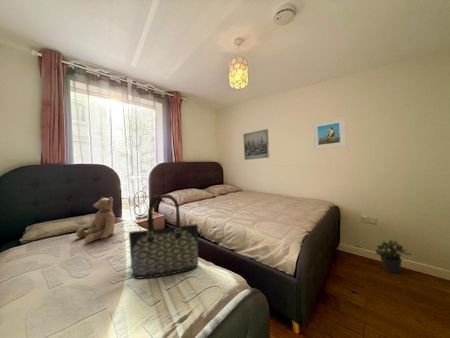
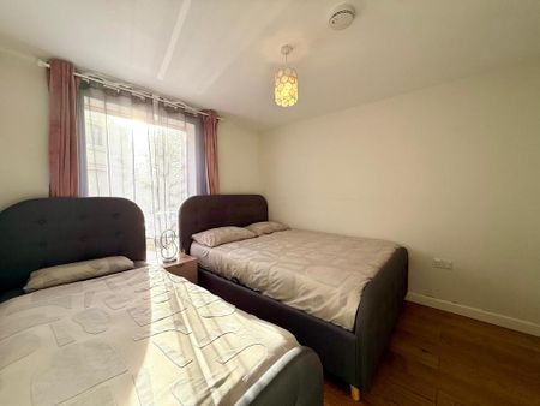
- potted plant [374,239,412,274]
- teddy bear [75,196,116,244]
- tote bag [128,193,199,280]
- wall art [242,128,270,161]
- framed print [311,116,347,151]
